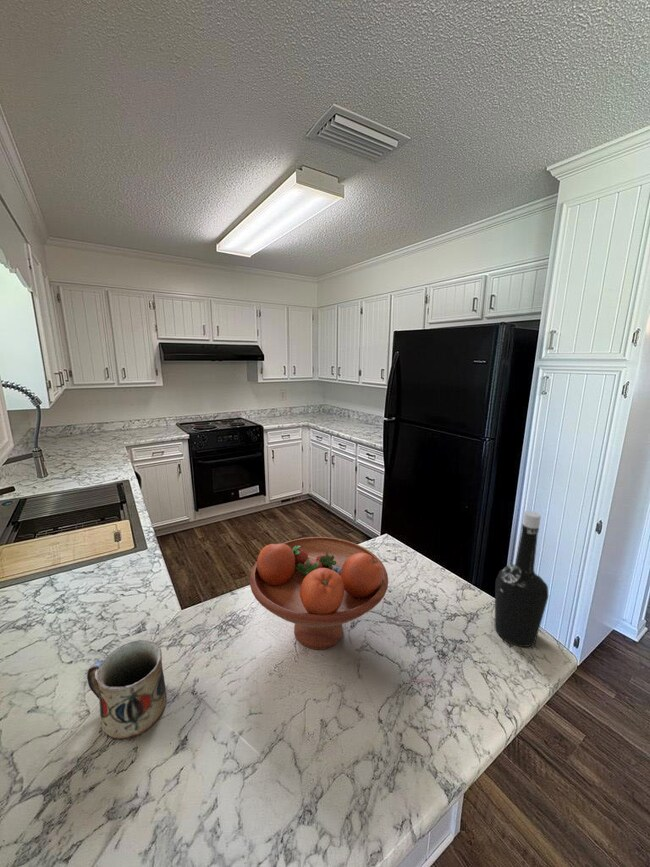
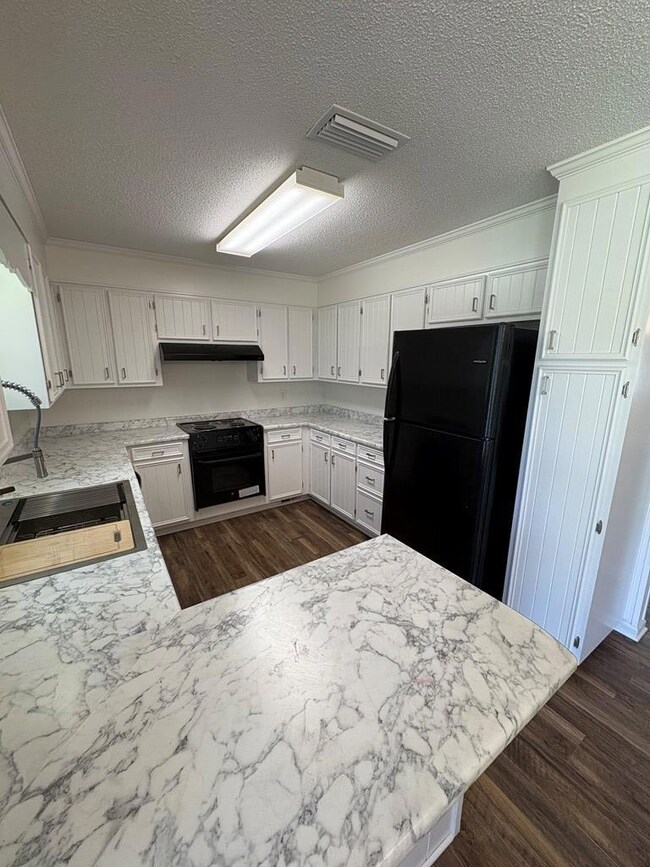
- fruit bowl [249,536,389,650]
- bottle [494,510,549,648]
- mug [86,639,168,740]
